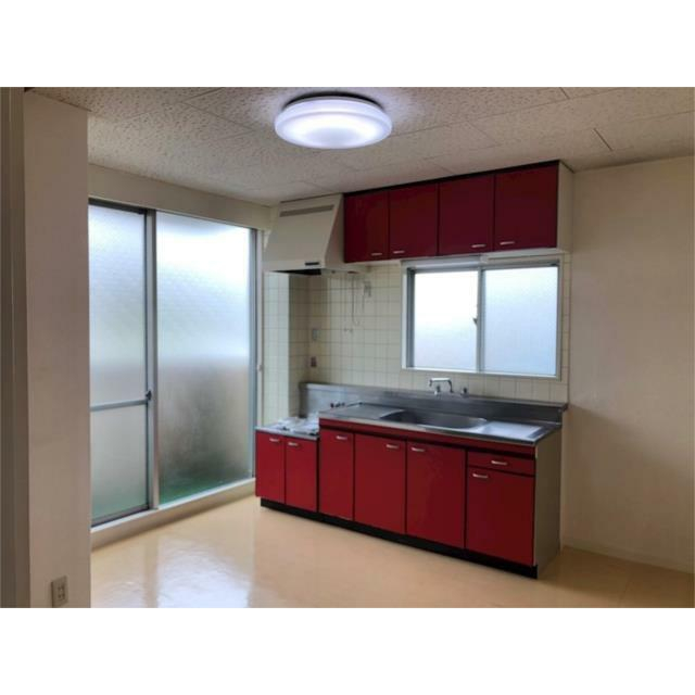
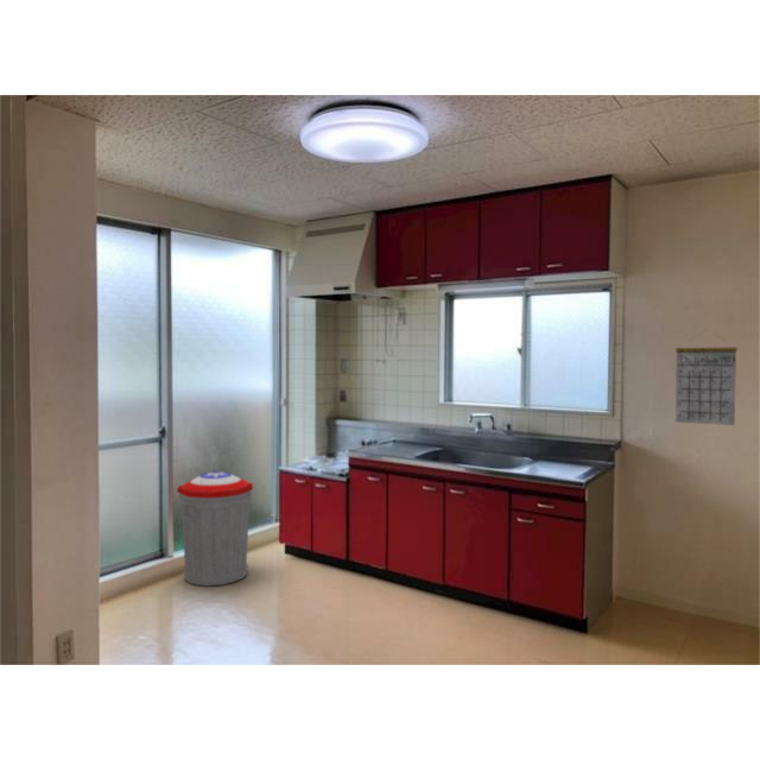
+ calendar [674,329,739,426]
+ trash can [176,471,254,588]
